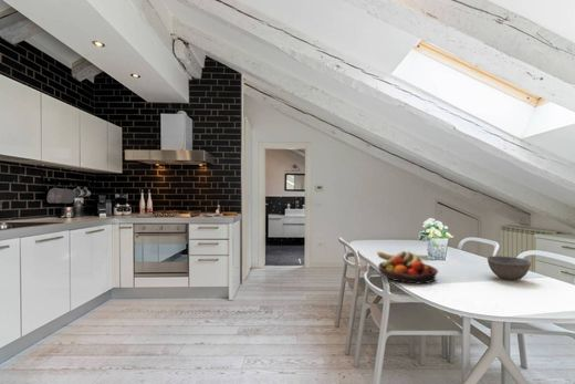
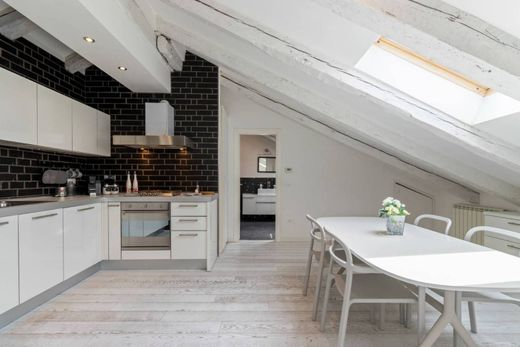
- fruit bowl [376,250,439,284]
- bowl [487,255,532,281]
